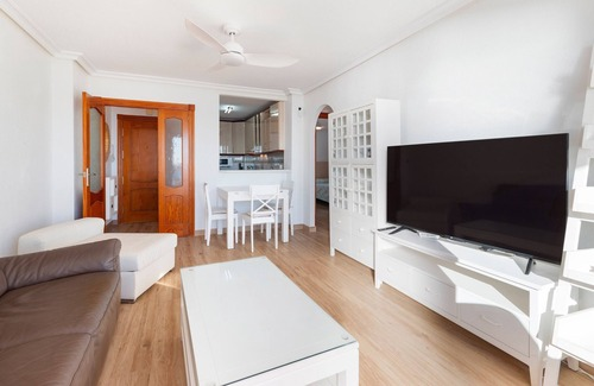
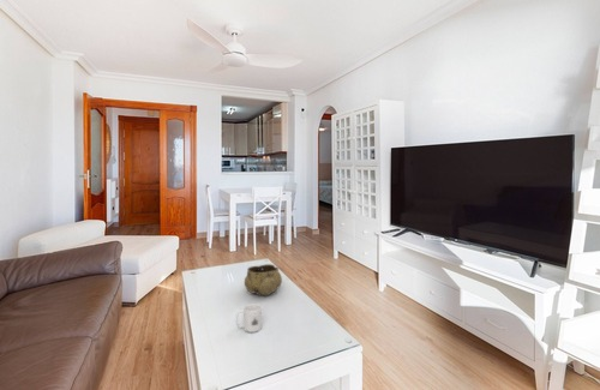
+ mug [235,302,263,334]
+ decorative bowl [244,263,283,296]
